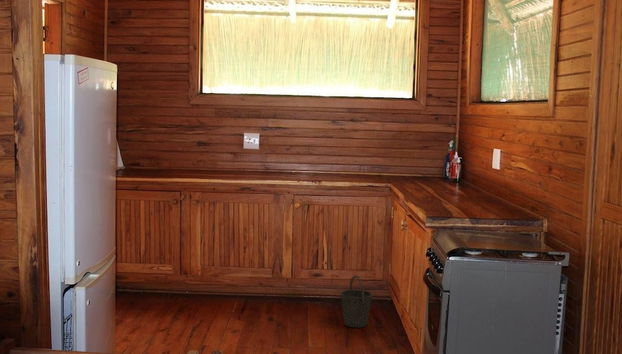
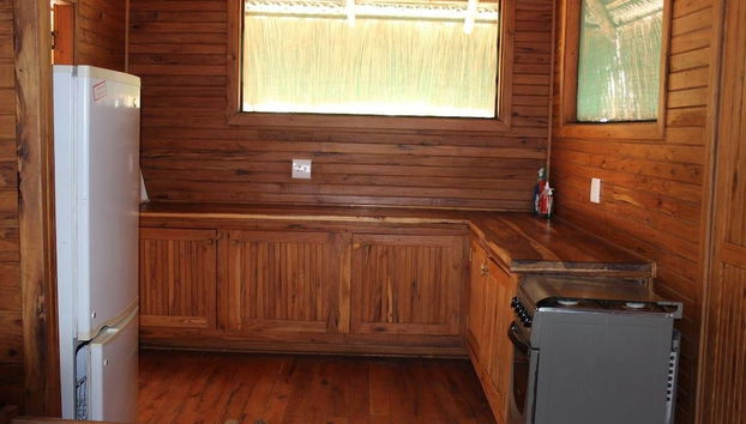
- bucket [340,274,374,329]
